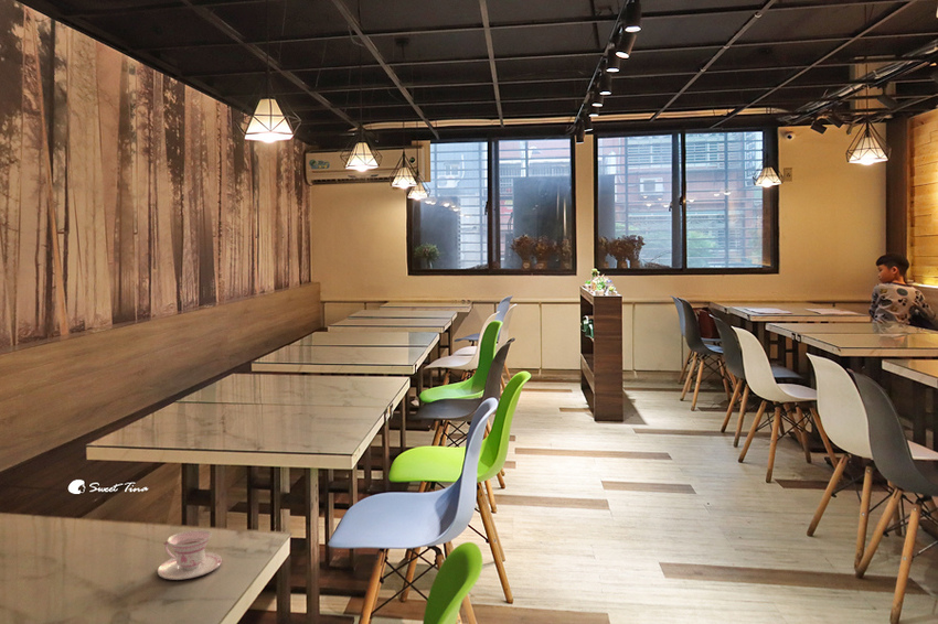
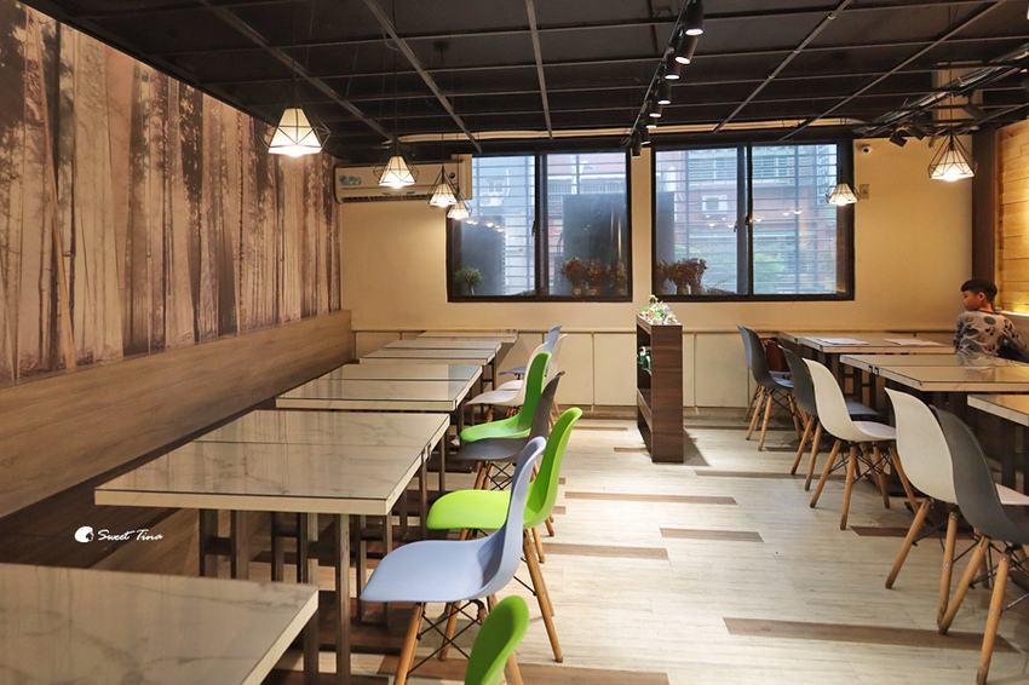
- teacup [157,529,223,581]
